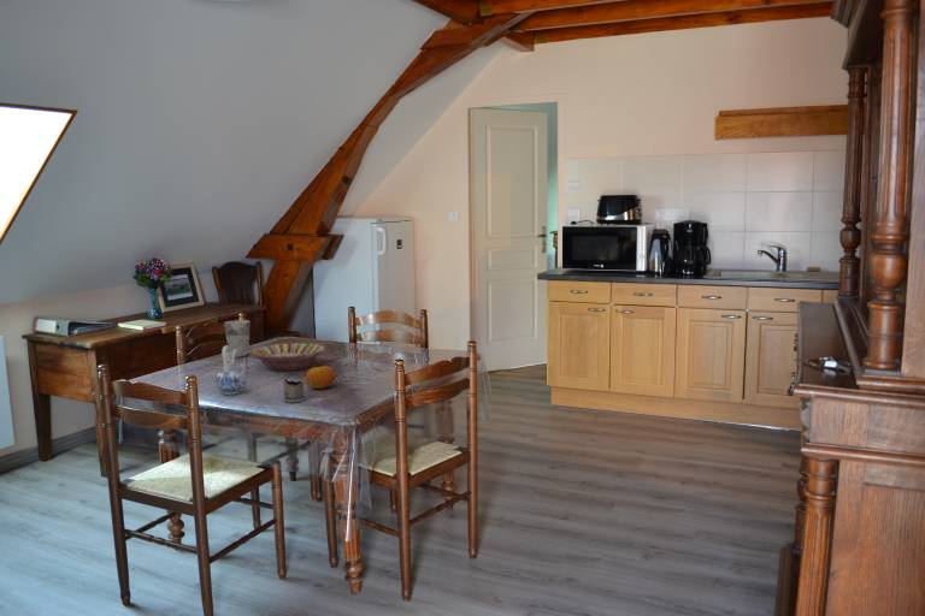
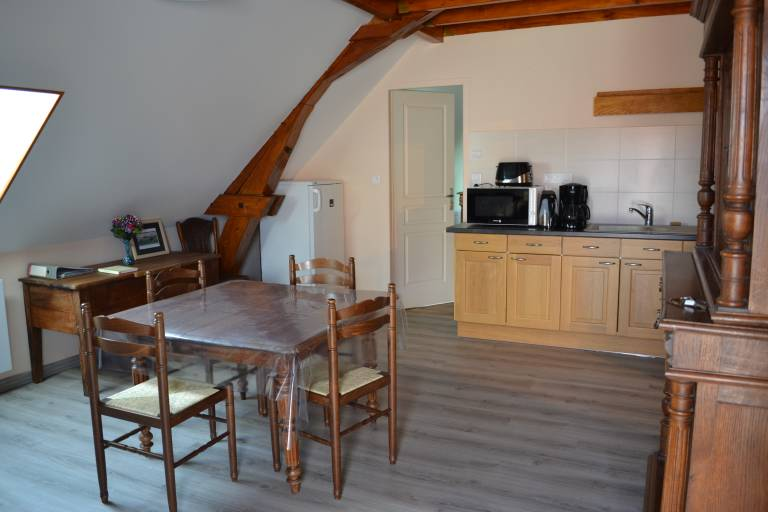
- serving bowl [251,342,326,372]
- cup [223,319,252,359]
- fruit [305,365,337,390]
- tea glass holder [282,378,312,404]
- ceramic pitcher [214,344,248,396]
